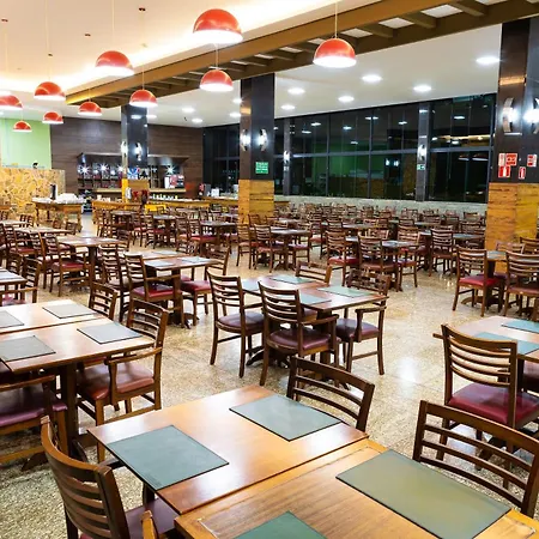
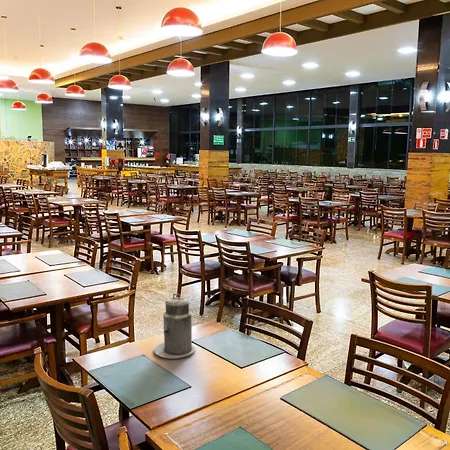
+ canister [153,293,196,359]
